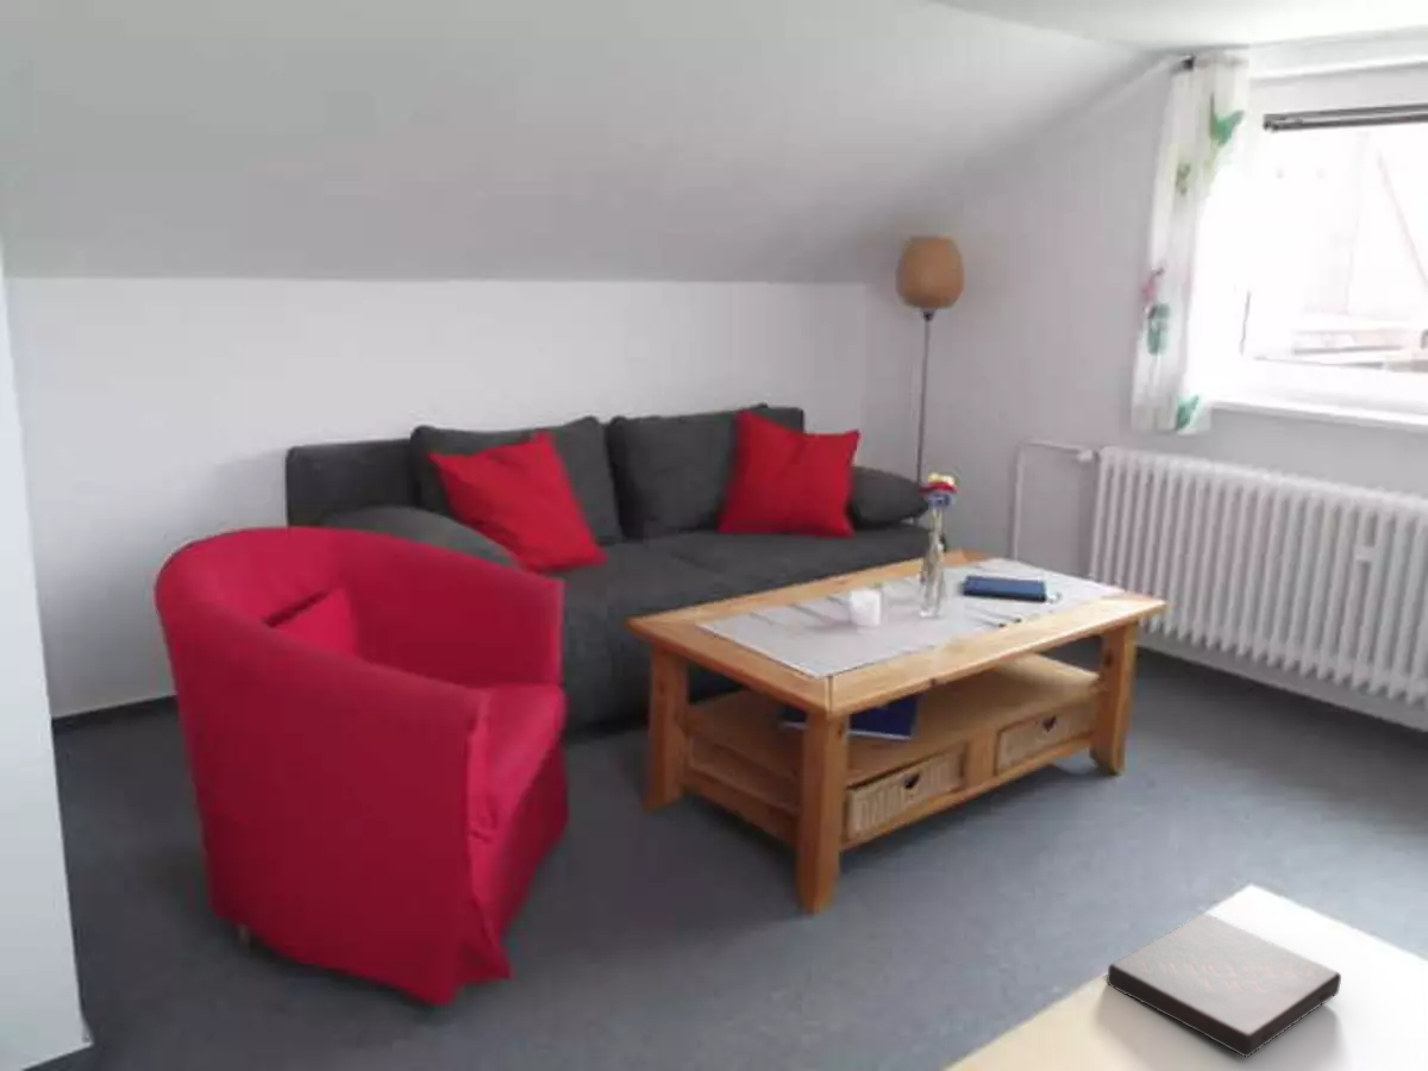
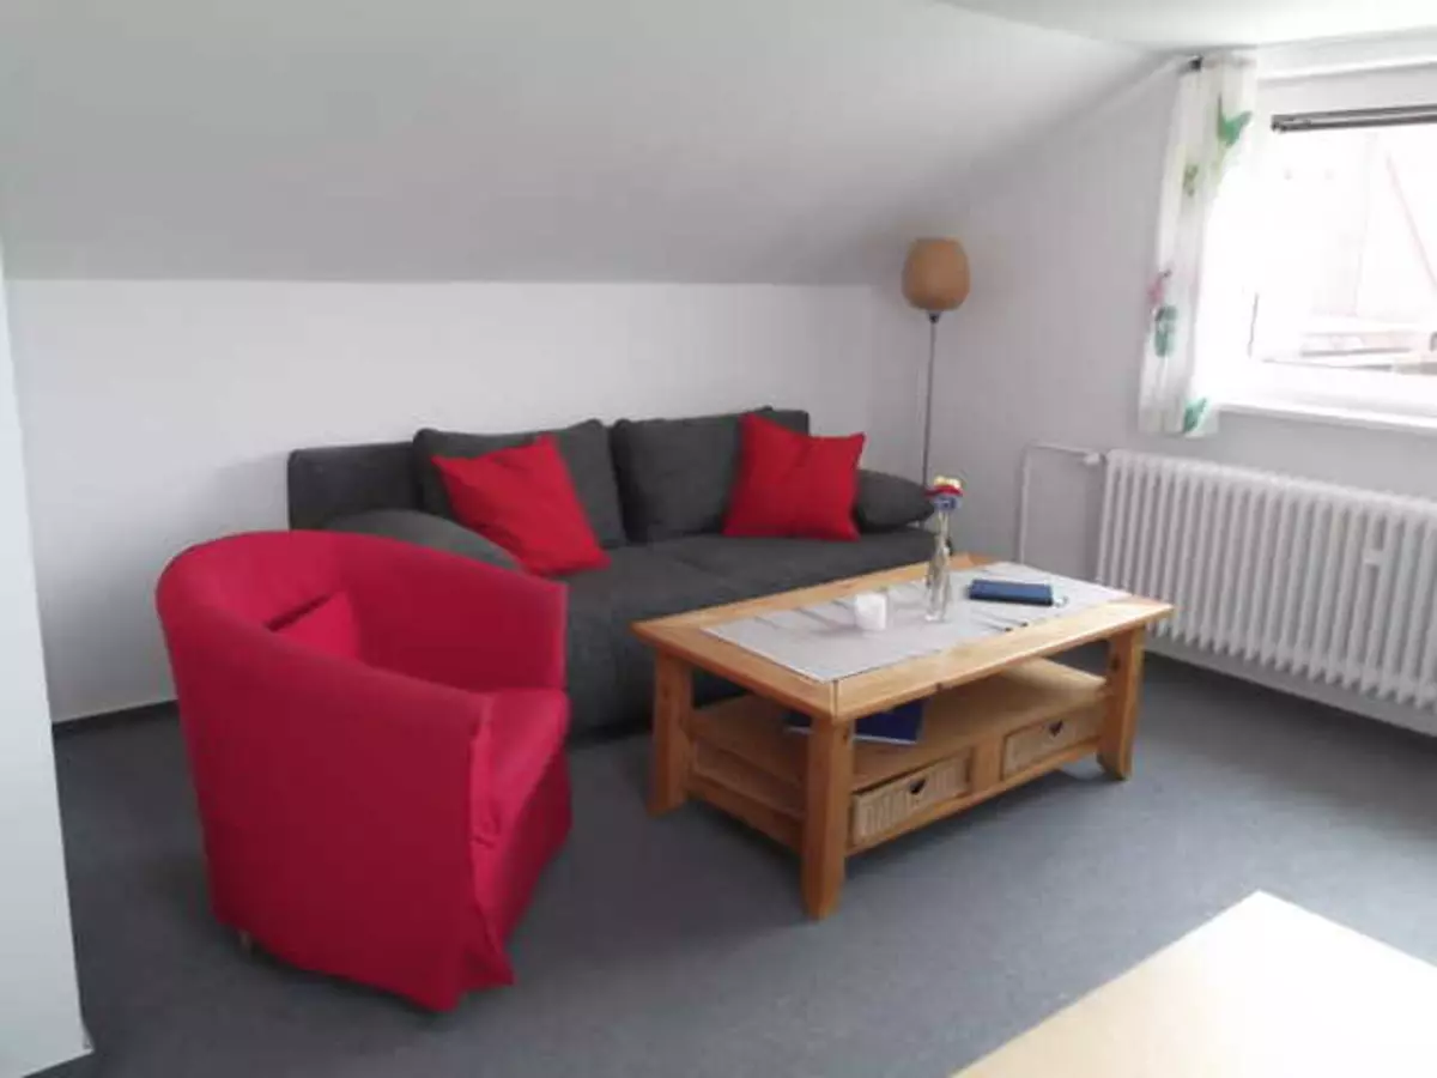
- book [1106,912,1342,1058]
